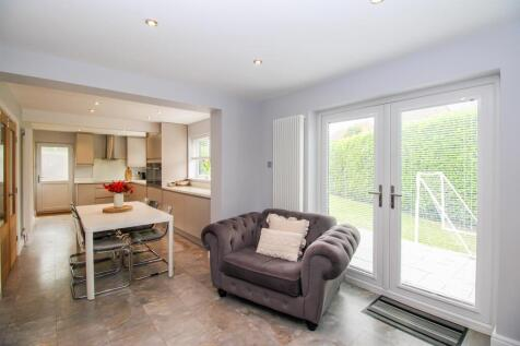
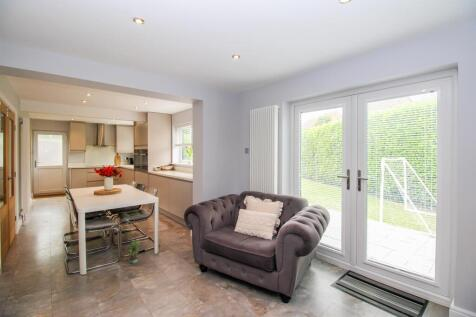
+ potted plant [124,238,142,264]
